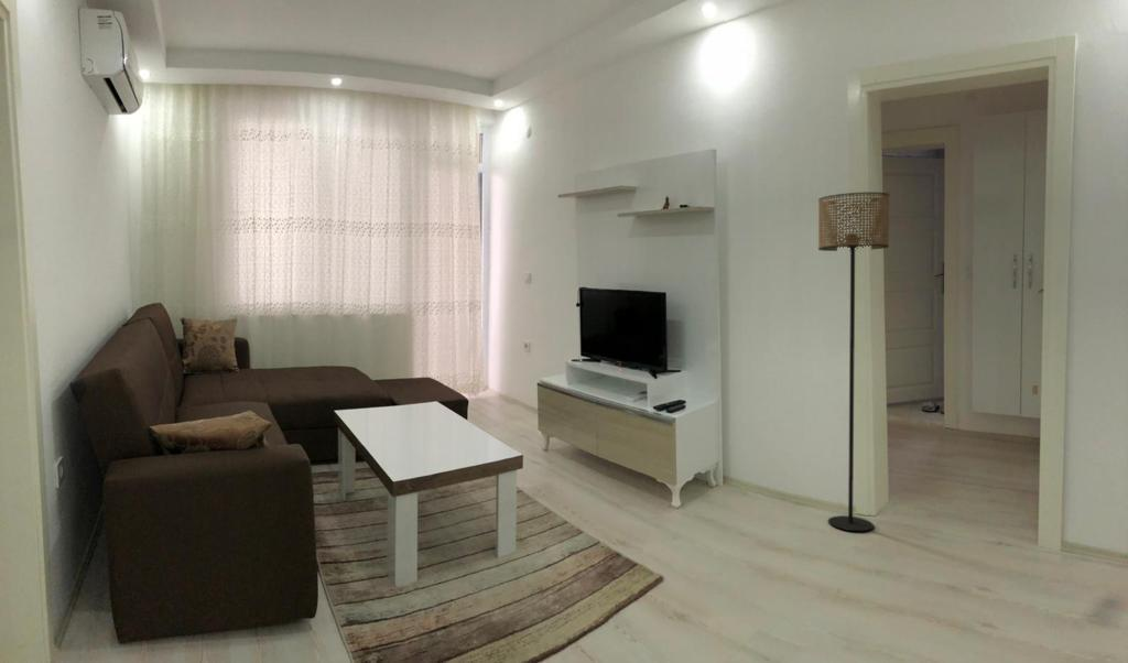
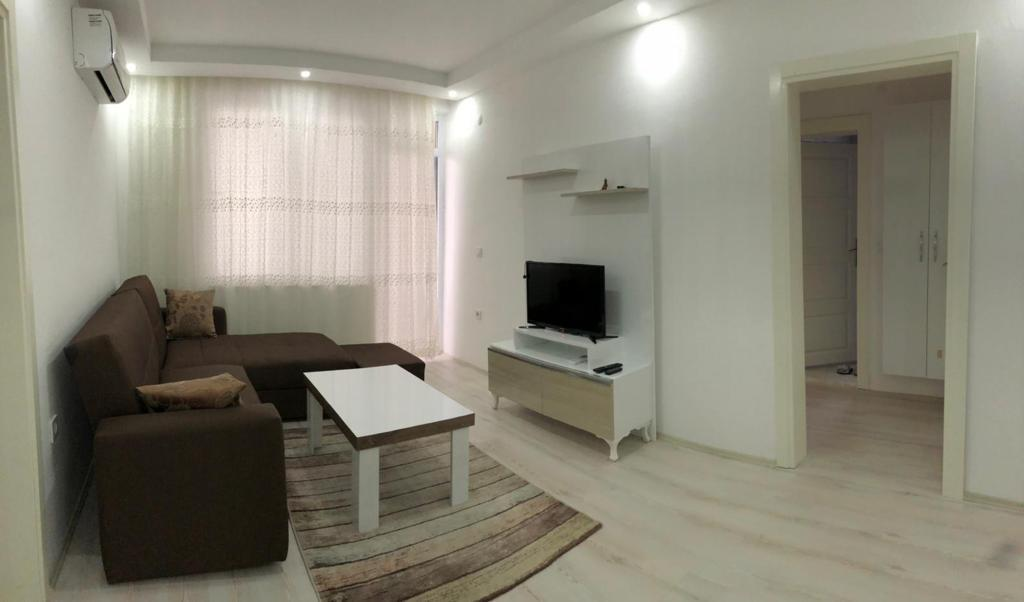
- floor lamp [817,192,890,532]
